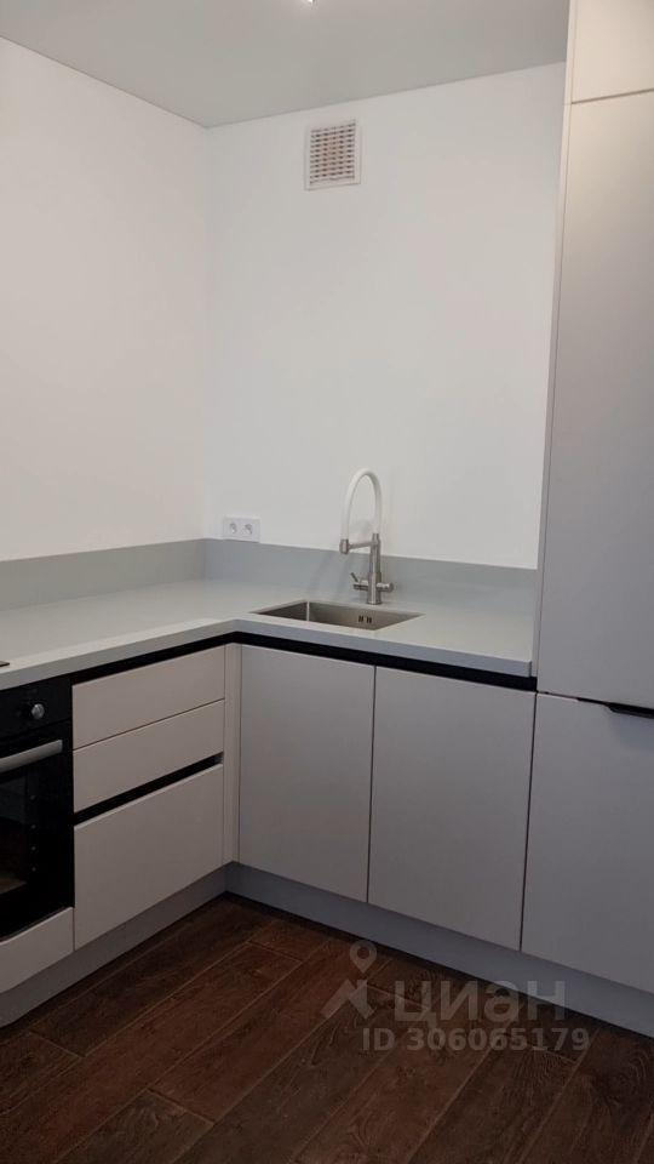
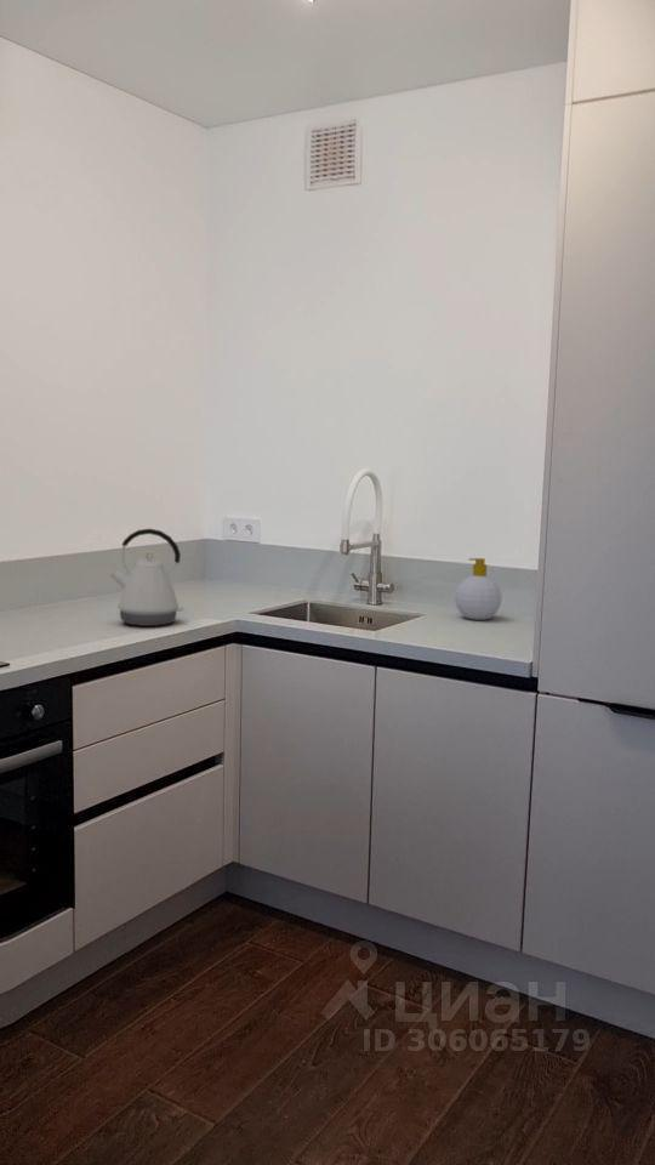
+ kettle [108,528,186,627]
+ soap bottle [454,557,503,621]
